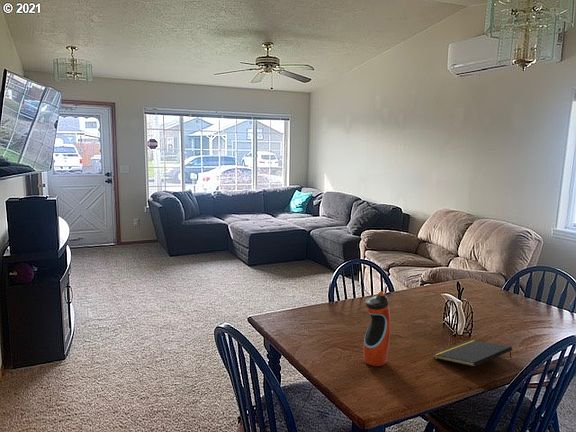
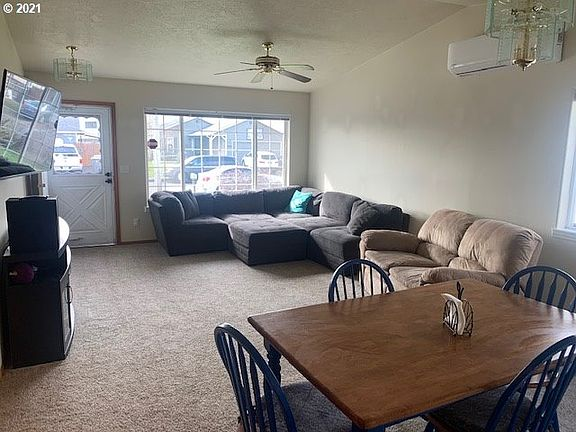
- notepad [432,339,513,368]
- water bottle [362,290,391,367]
